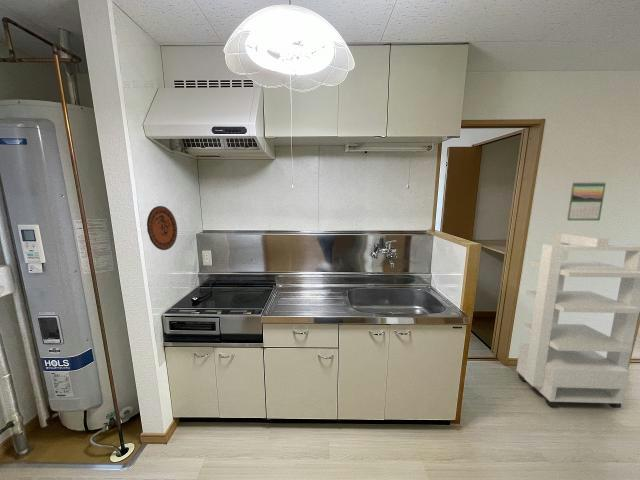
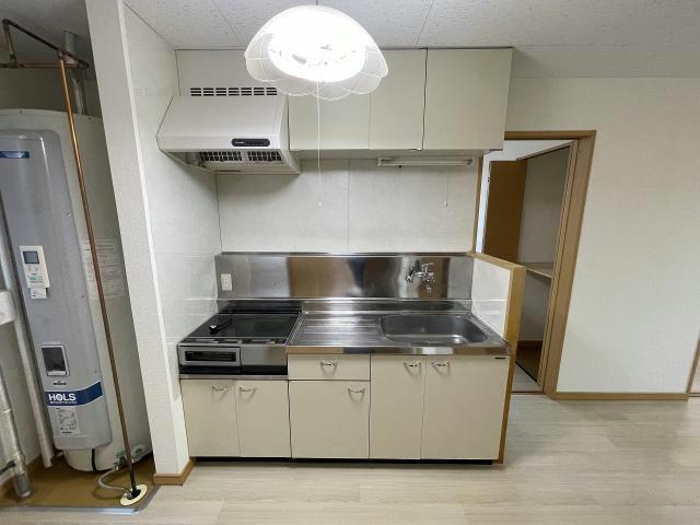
- calendar [566,180,607,222]
- decorative plate [146,205,178,251]
- storage cabinet [515,231,640,409]
